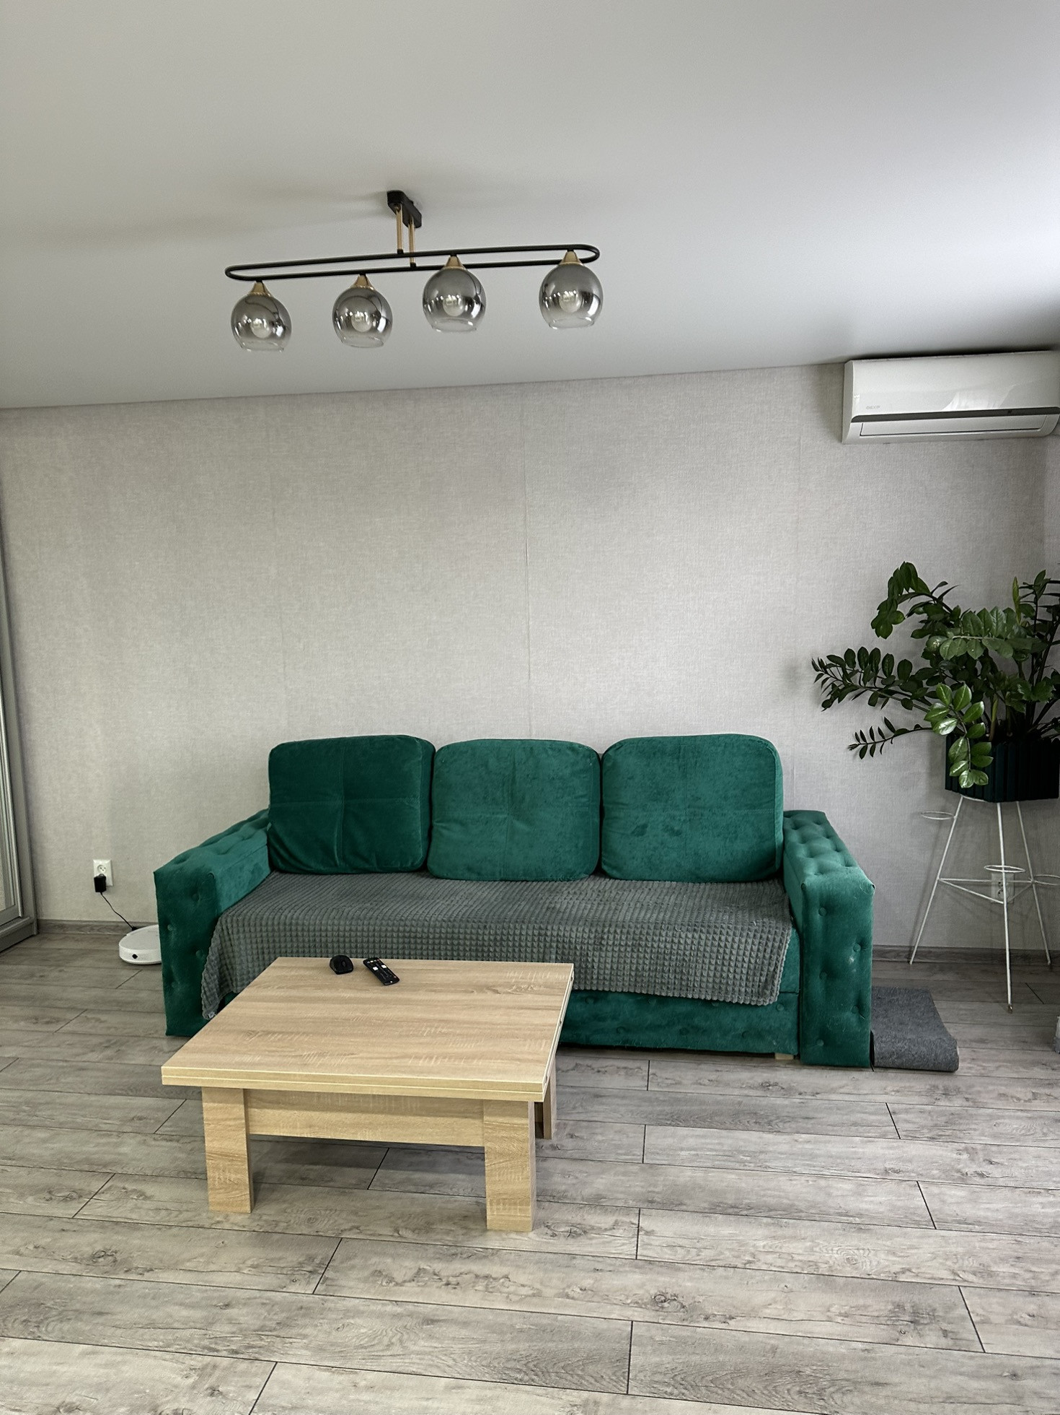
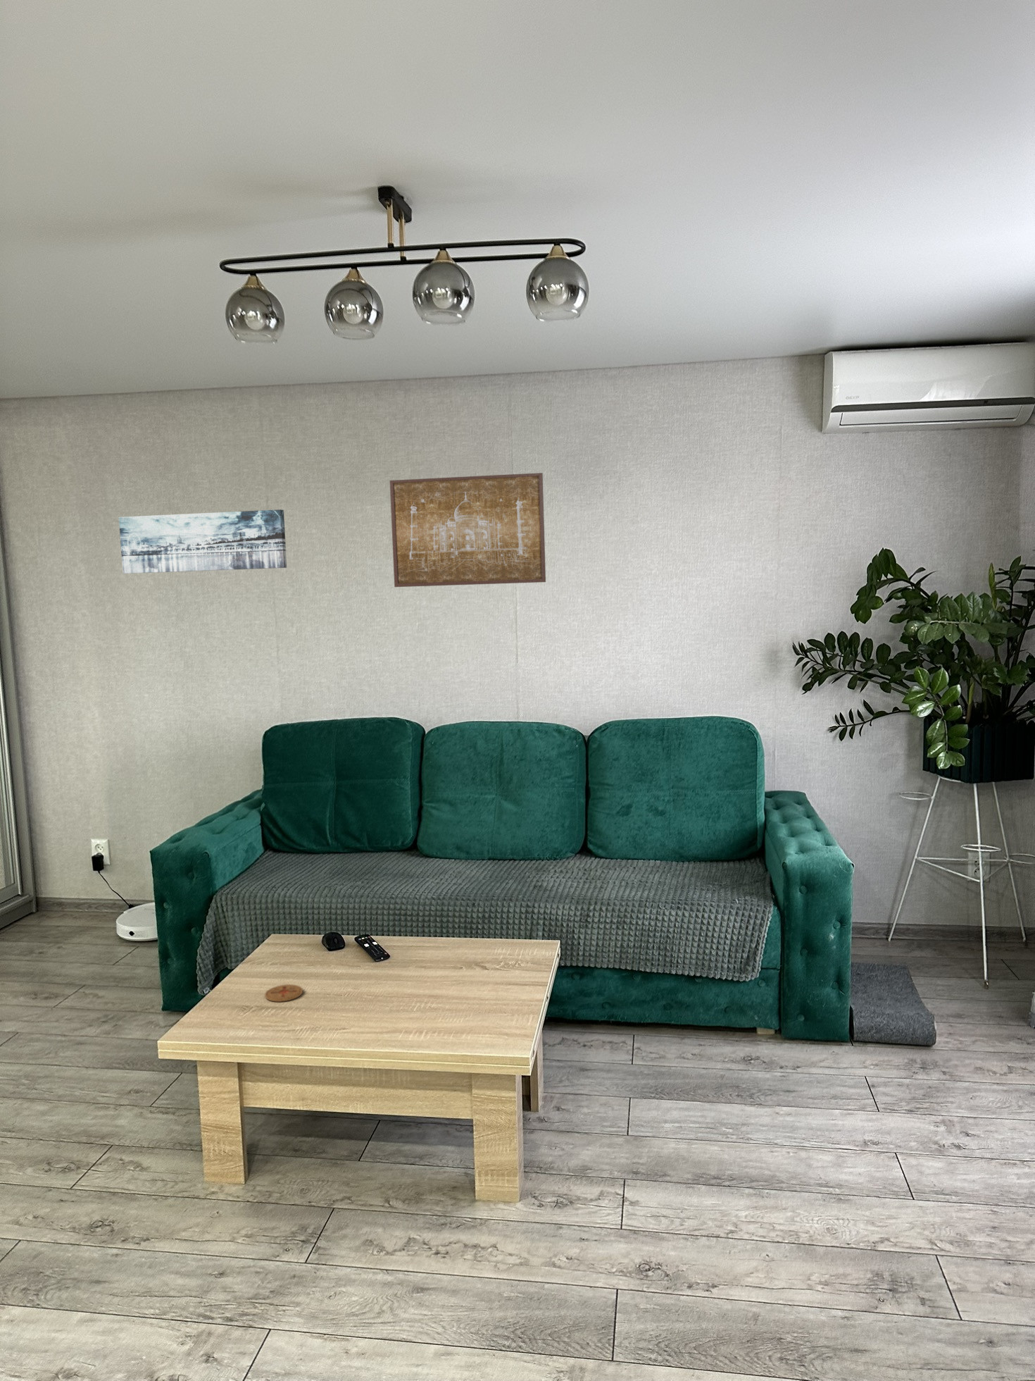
+ wall art [119,509,287,574]
+ wall art [388,472,547,587]
+ coaster [264,984,303,1003]
